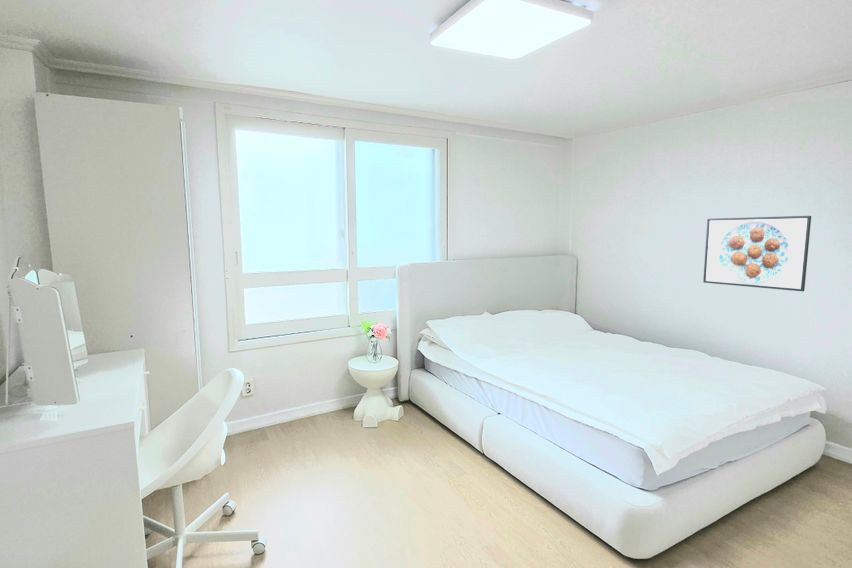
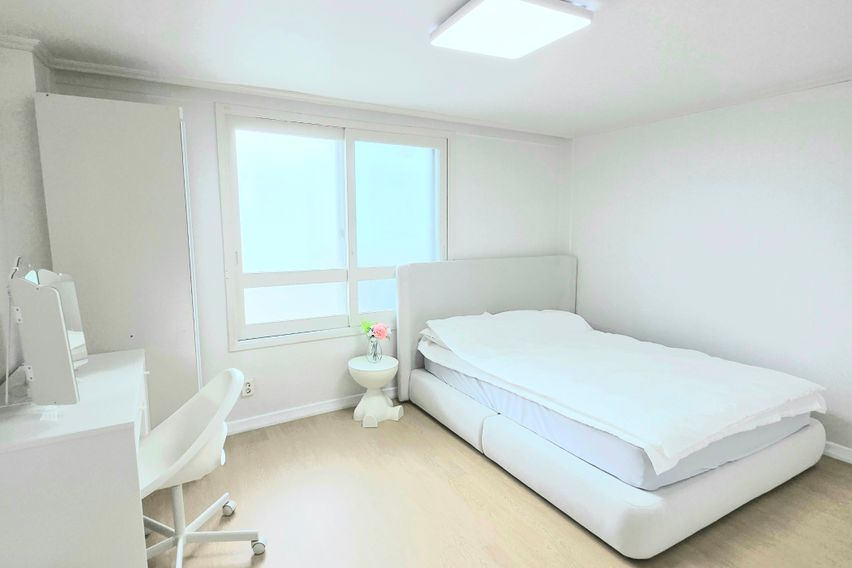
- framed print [702,215,812,292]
